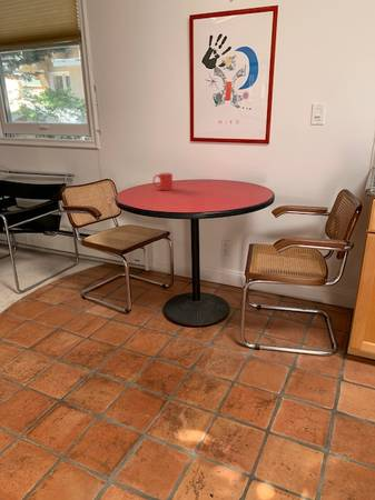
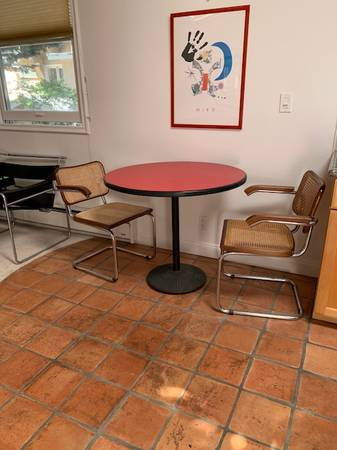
- mug [151,171,174,191]
